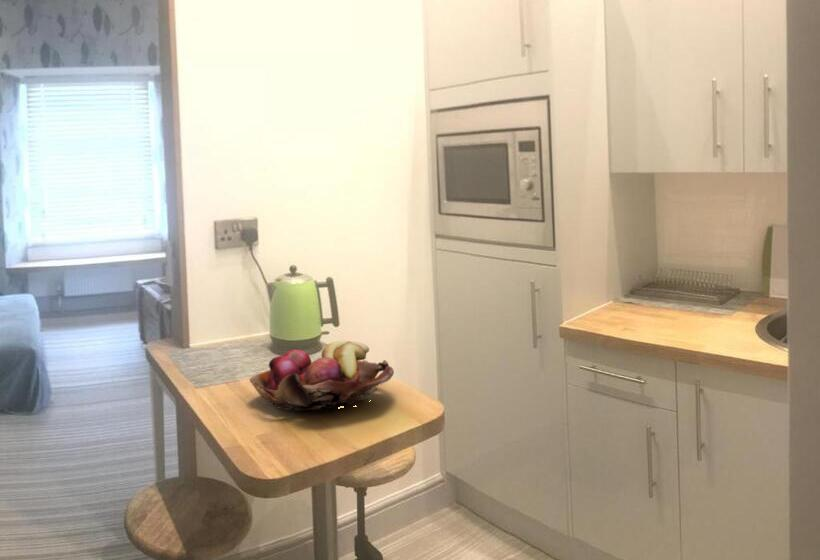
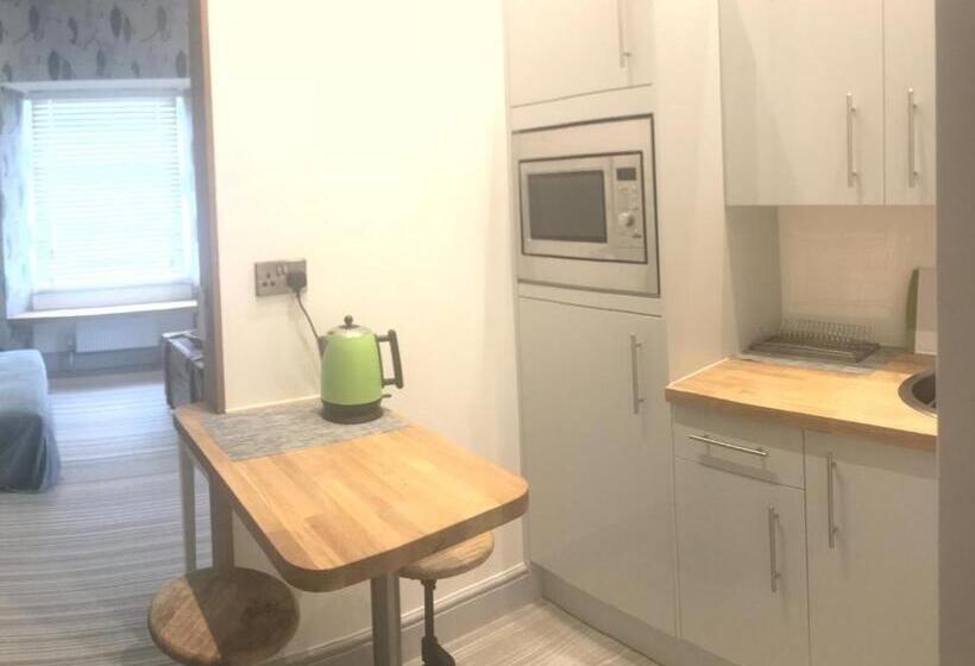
- fruit basket [248,339,395,411]
